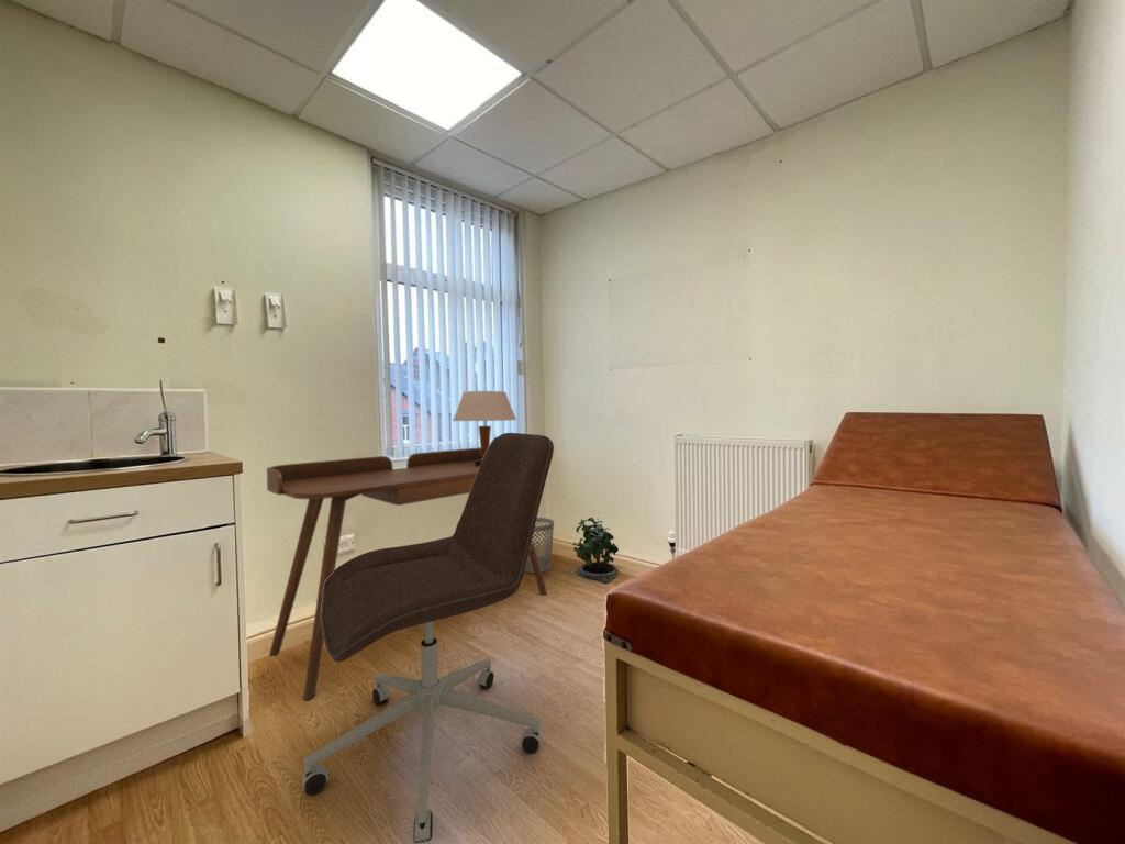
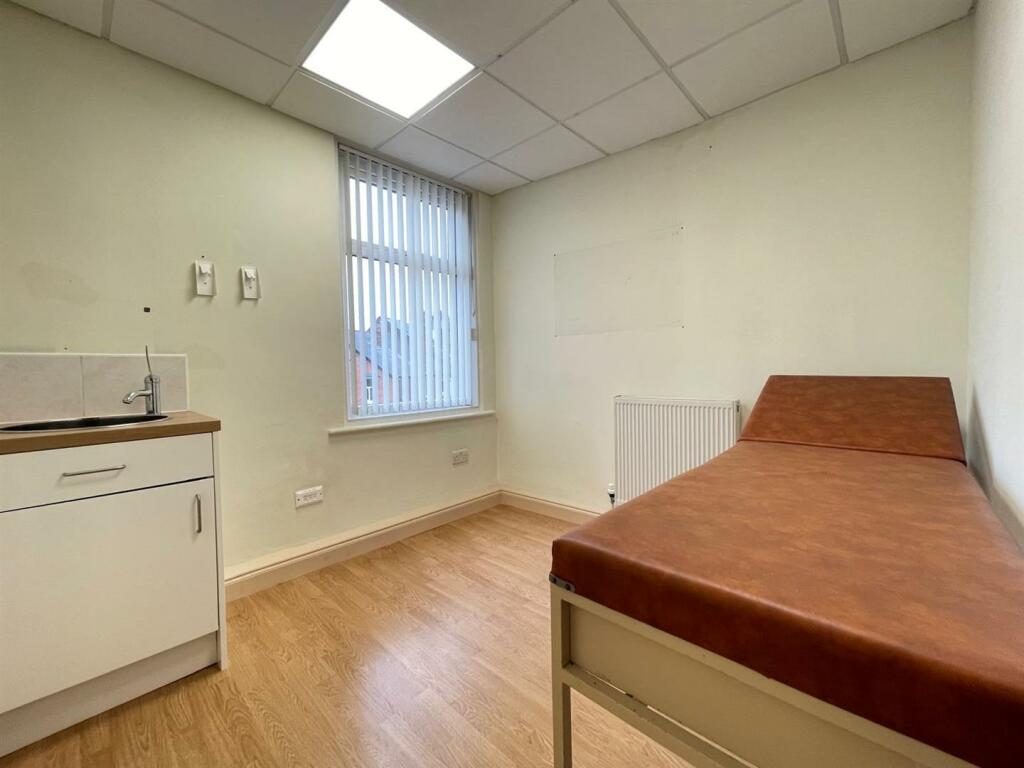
- desk [266,447,548,700]
- potted plant [571,517,620,585]
- wastebasket [524,517,555,574]
- office chair [301,432,555,844]
- table lamp [452,390,517,465]
